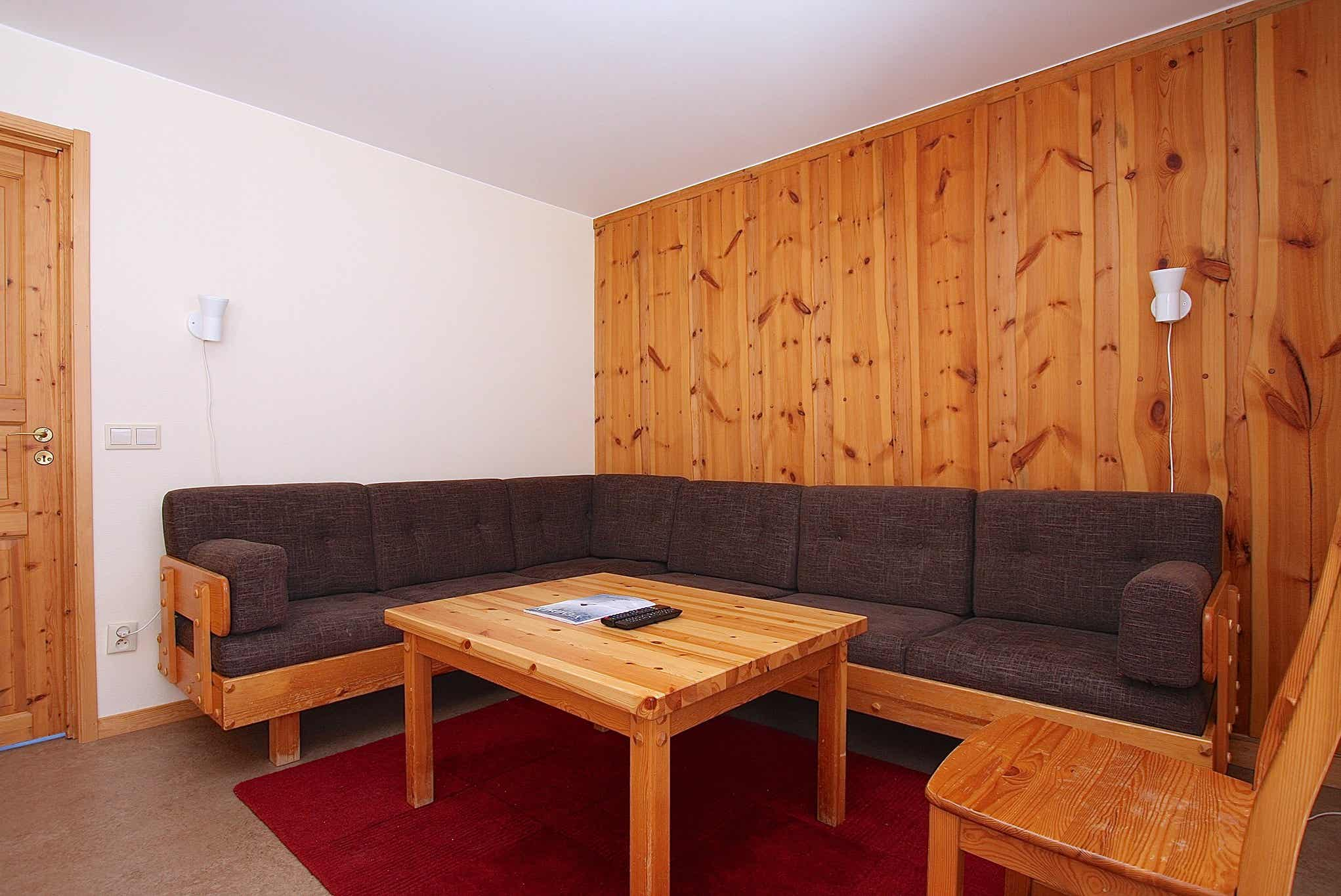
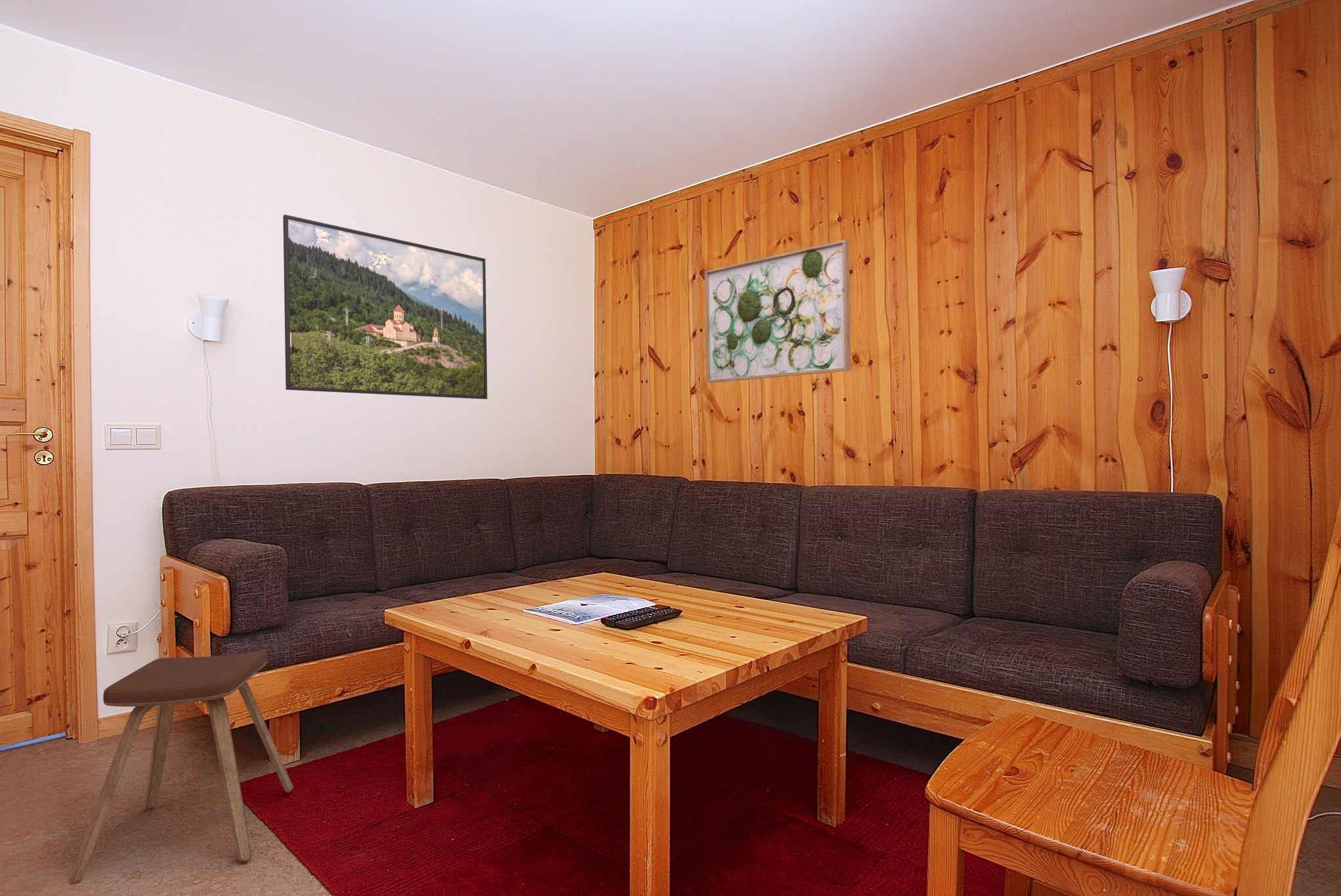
+ music stool [69,651,294,885]
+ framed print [282,214,488,400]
+ wall art [704,239,851,383]
